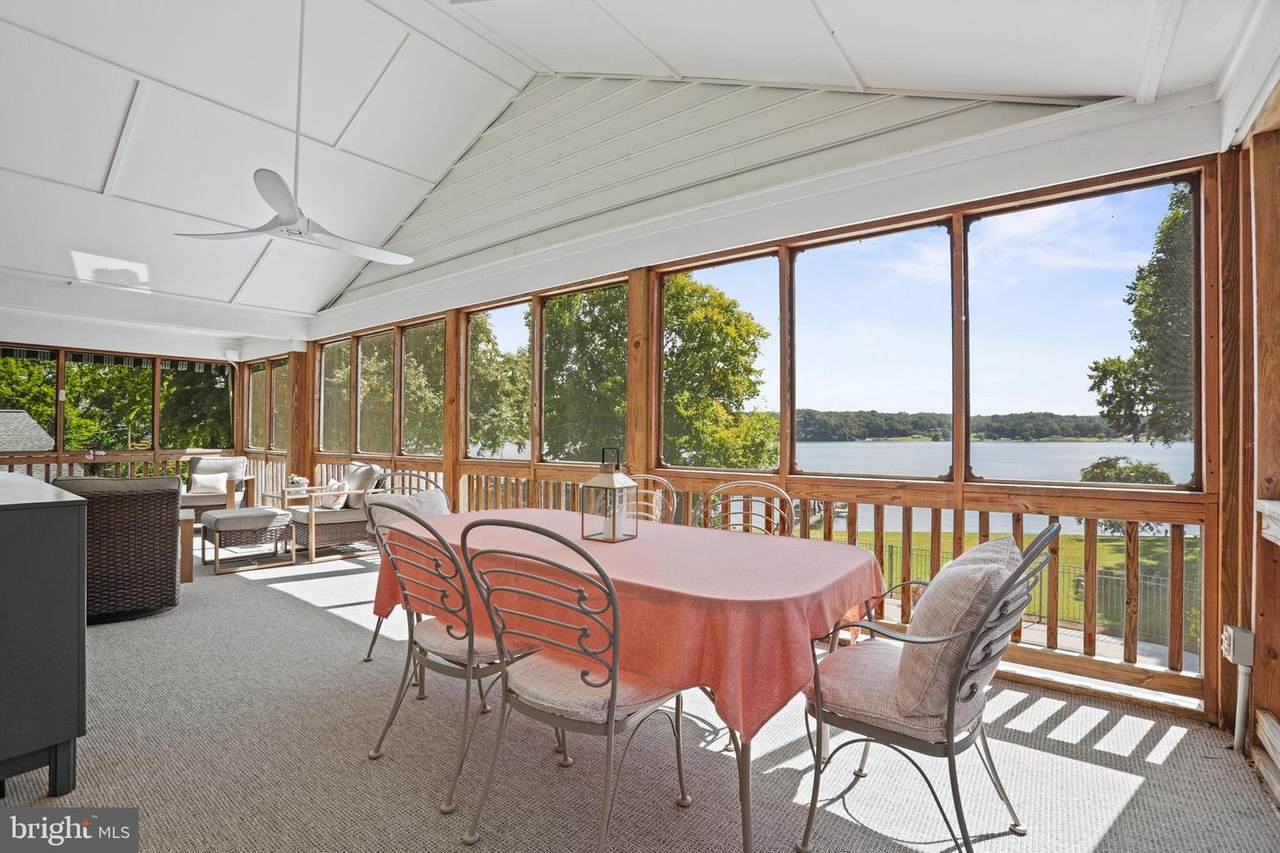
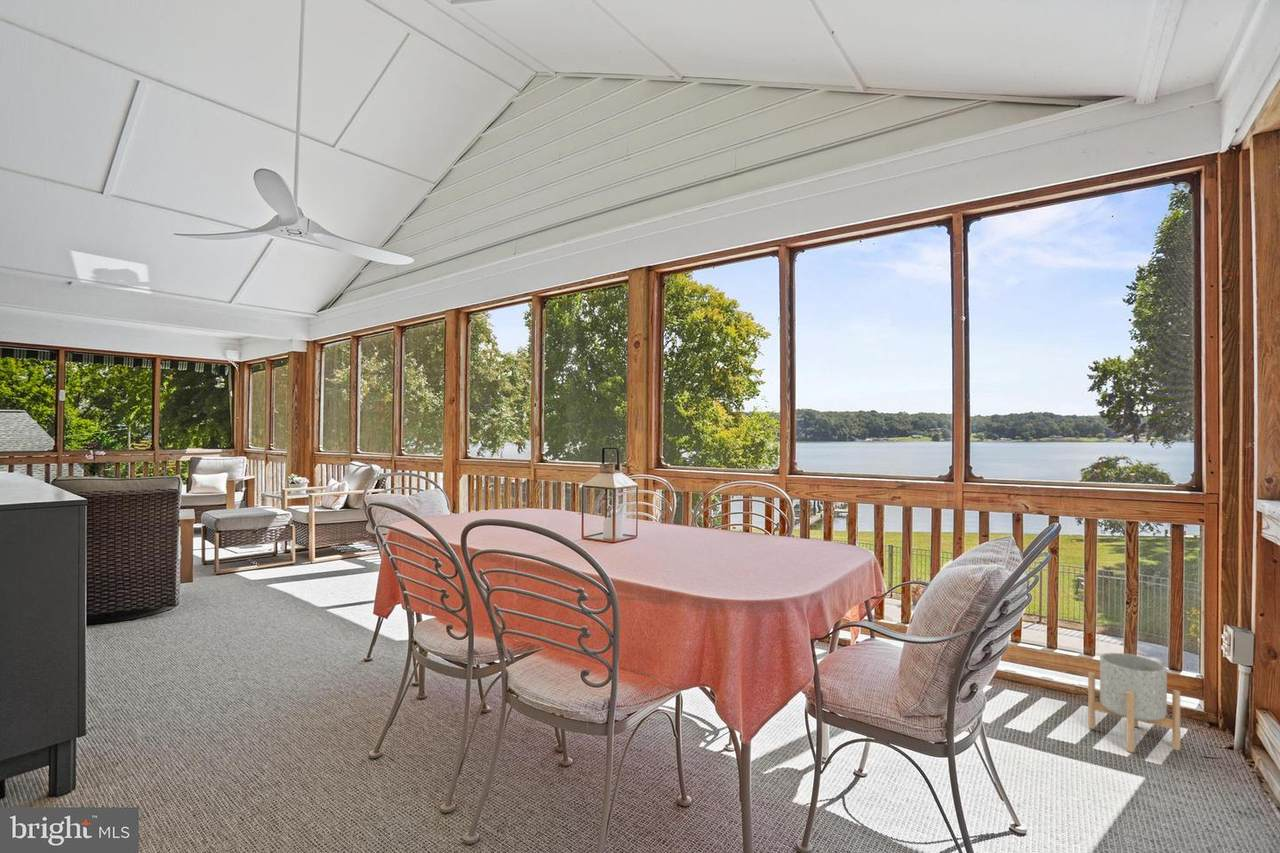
+ planter [1087,652,1181,754]
